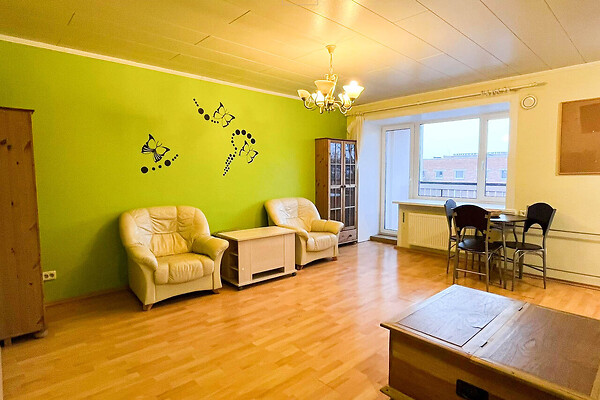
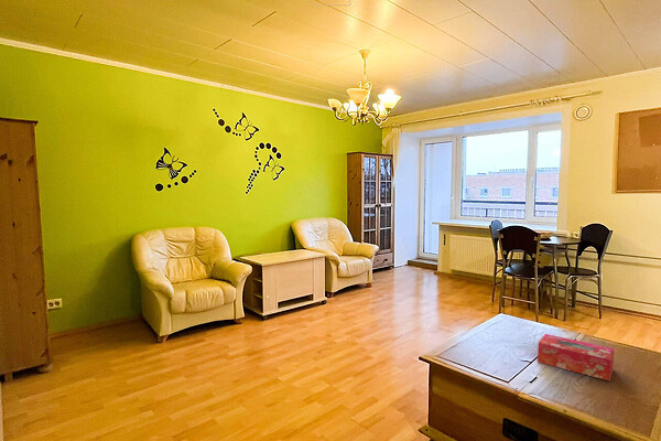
+ tissue box [537,333,615,381]
